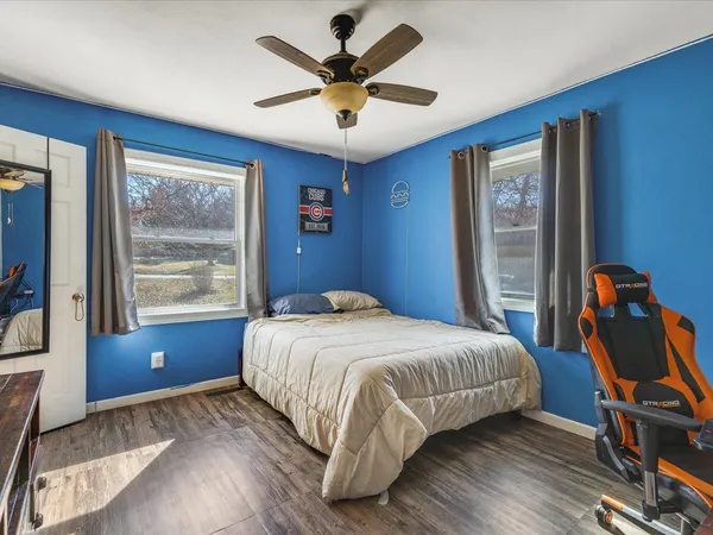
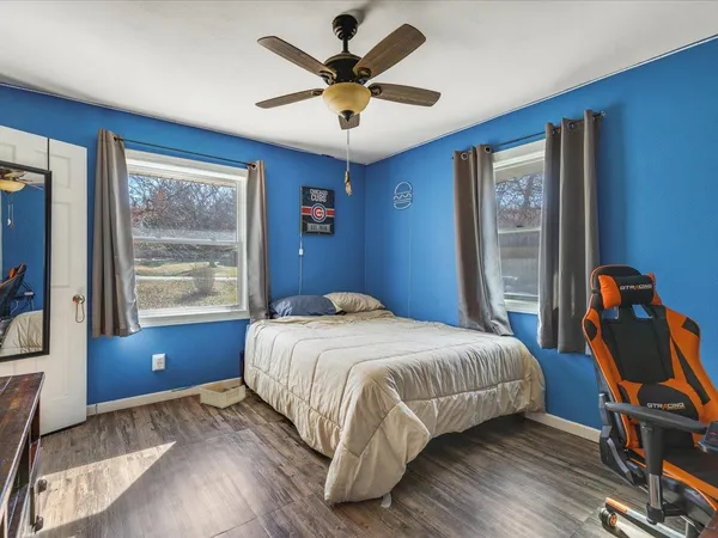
+ storage bin [197,380,247,410]
